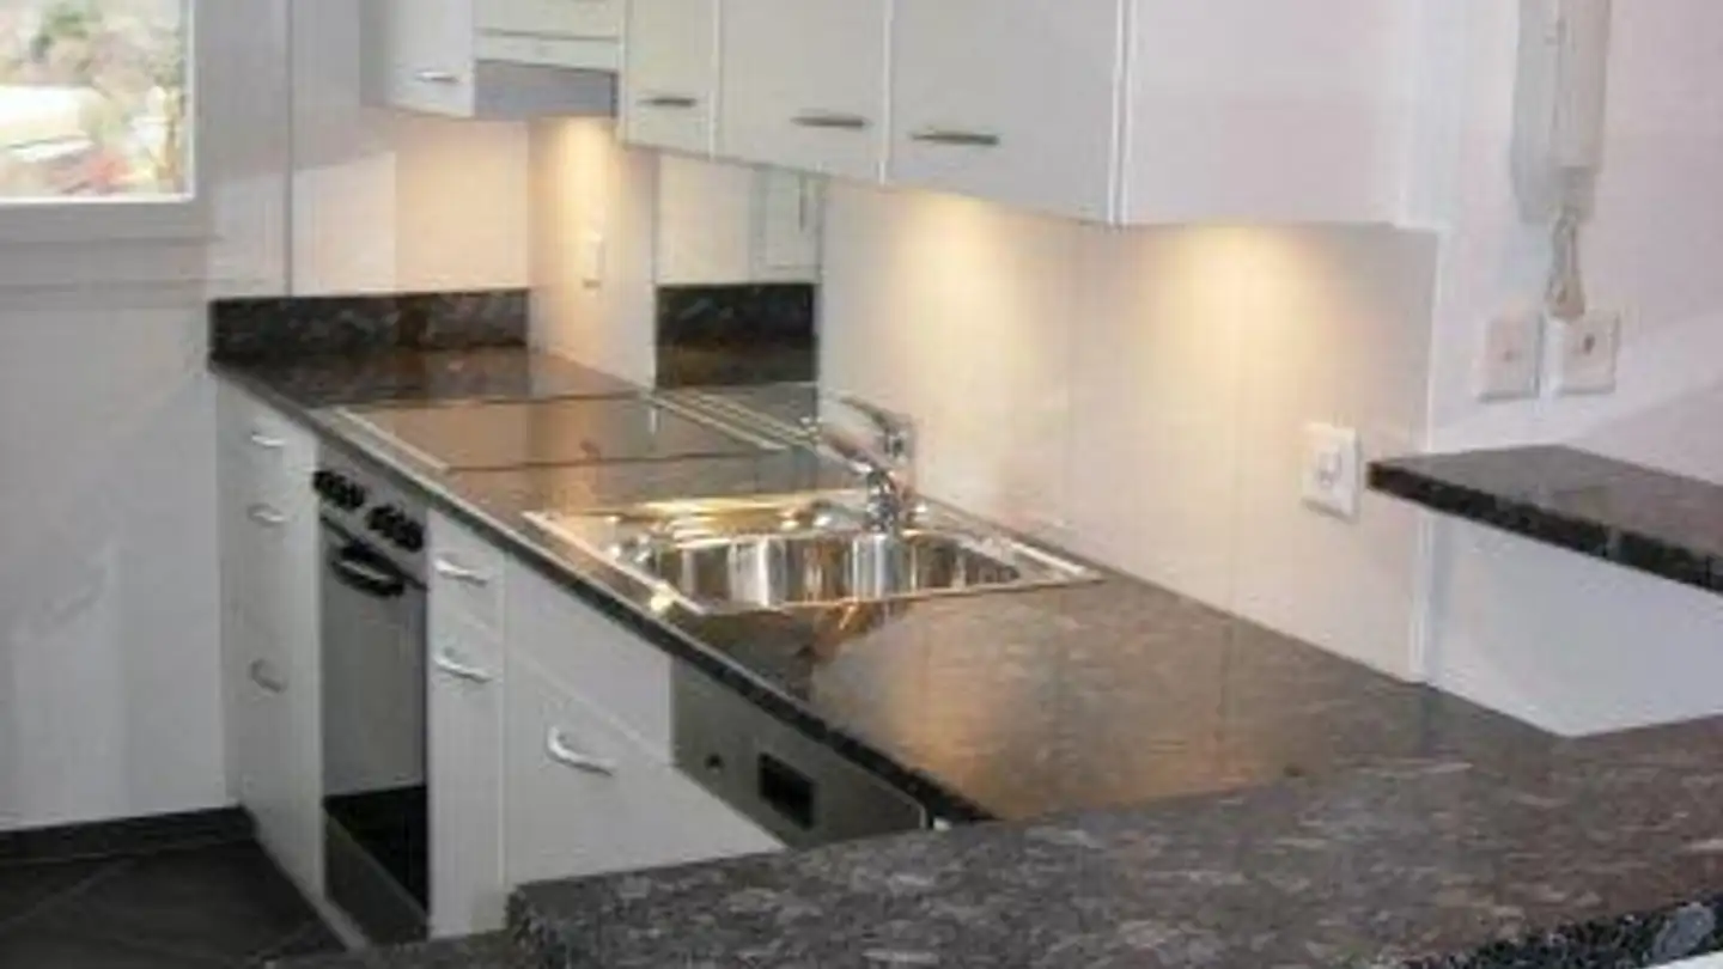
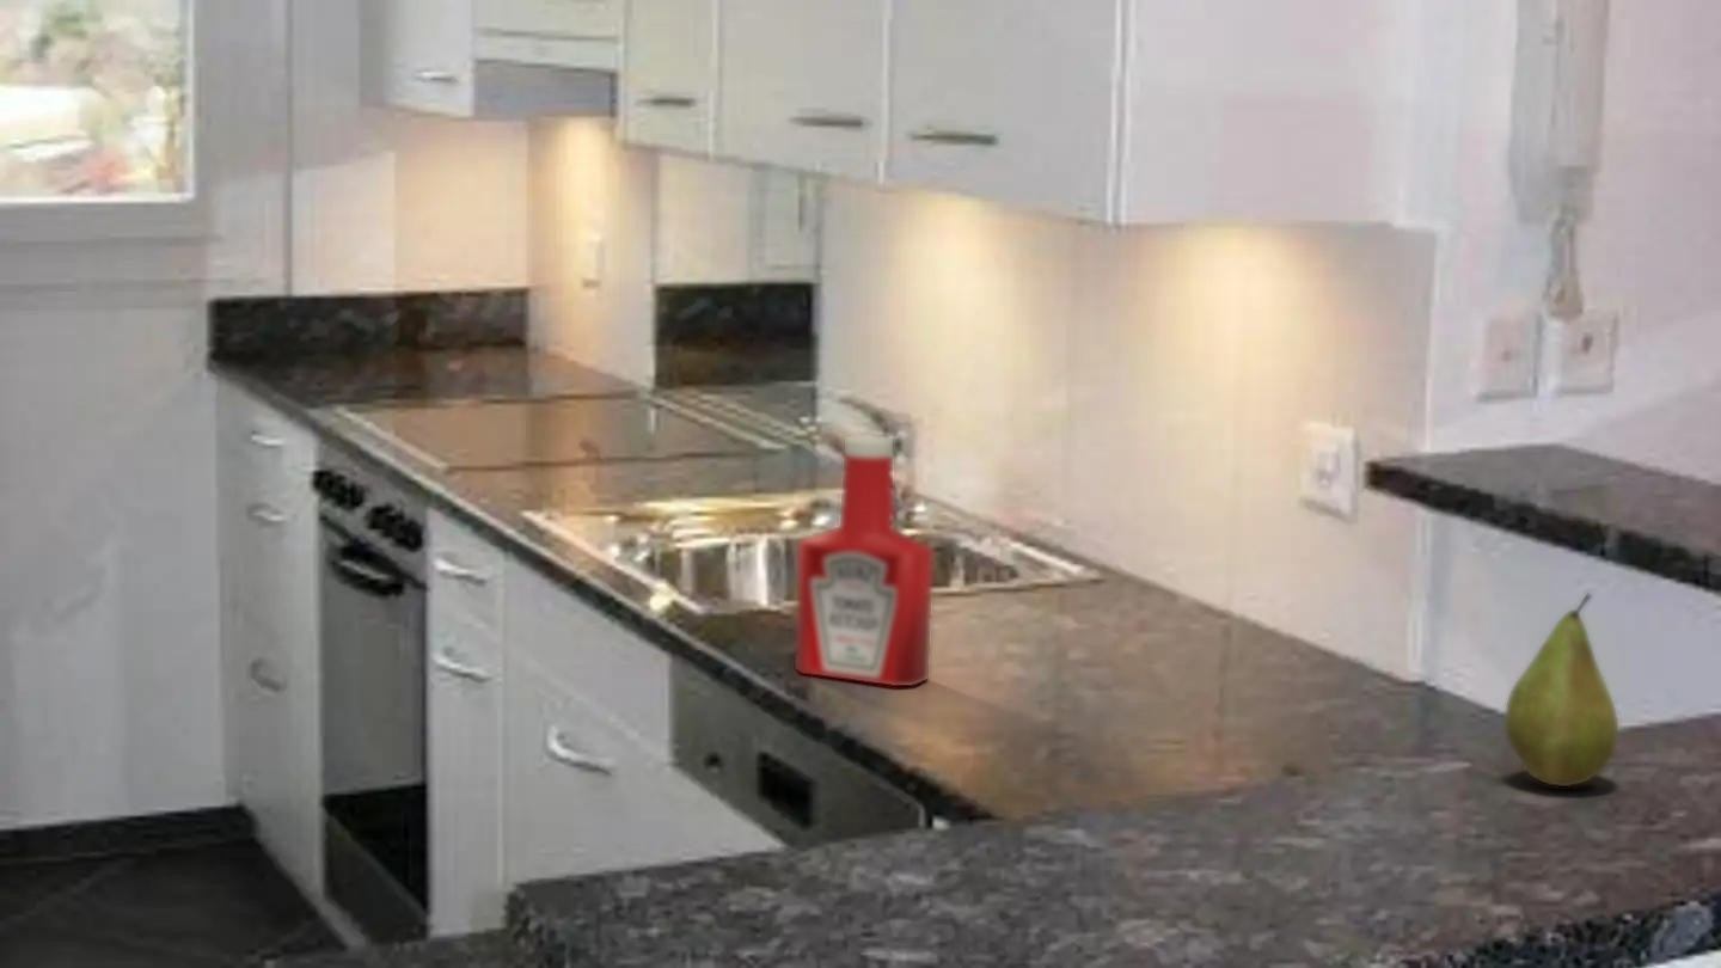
+ fruit [1503,593,1619,788]
+ soap bottle [794,434,935,687]
